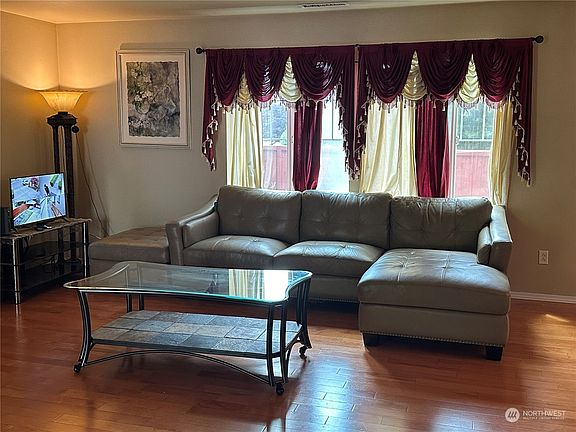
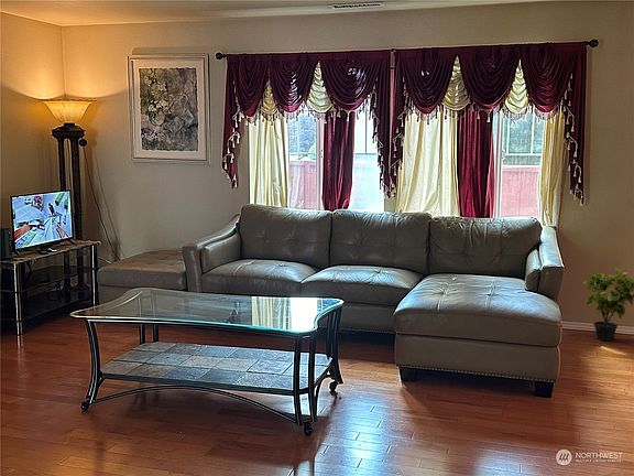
+ potted plant [582,267,634,342]
